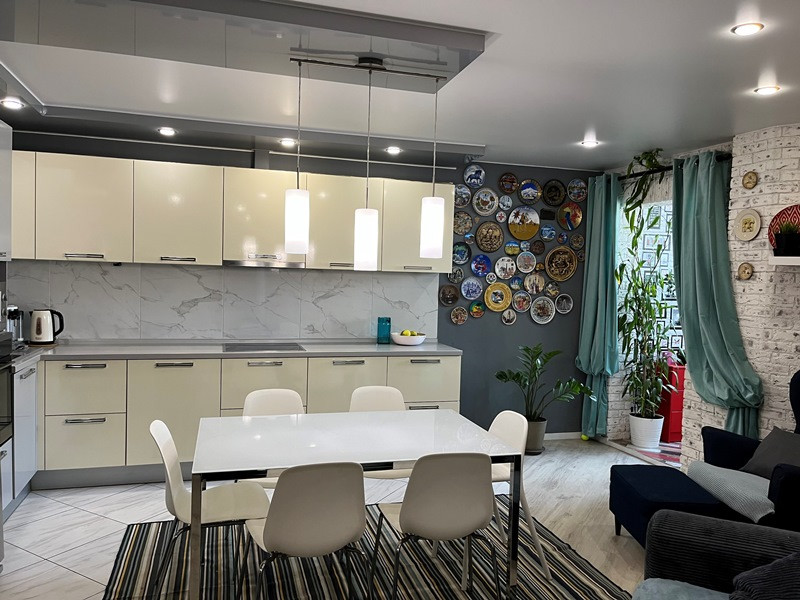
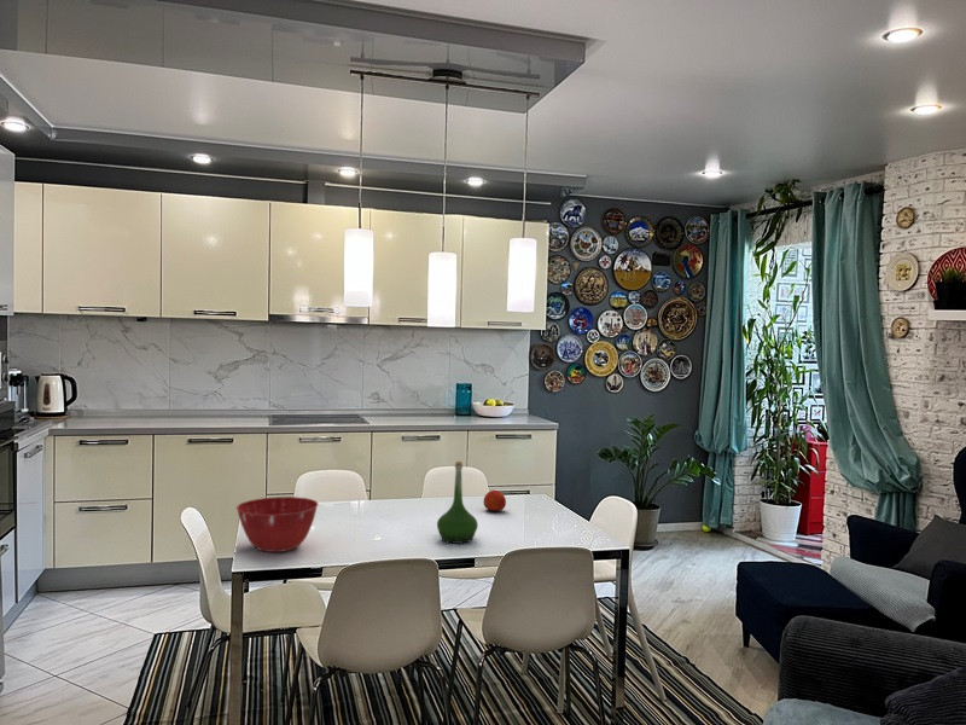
+ fruit [482,489,507,512]
+ vase [436,460,479,545]
+ mixing bowl [235,495,320,553]
